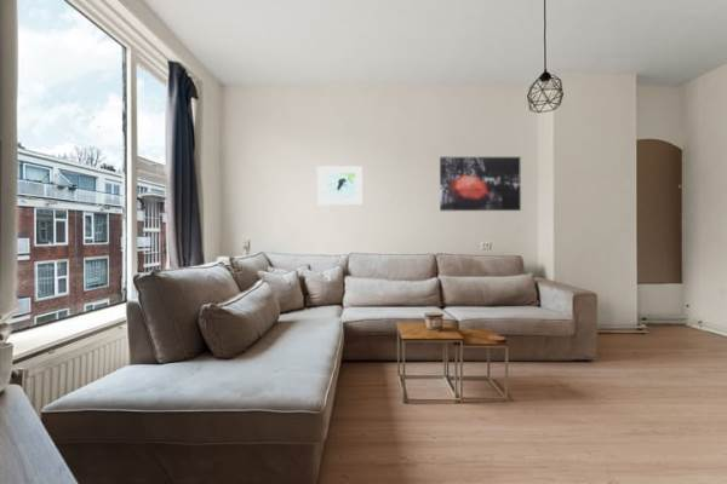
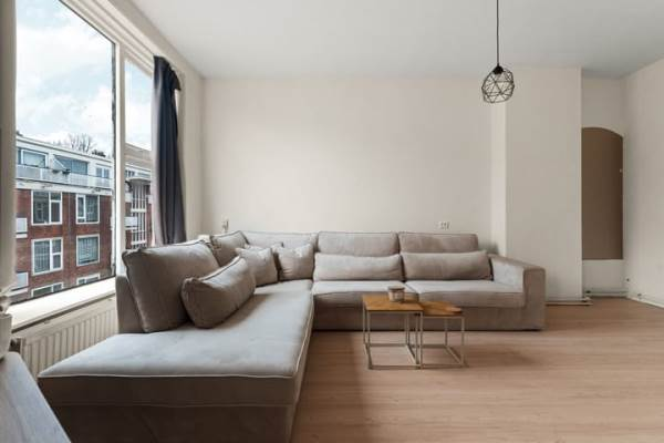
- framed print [316,165,364,206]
- wall art [439,156,522,212]
